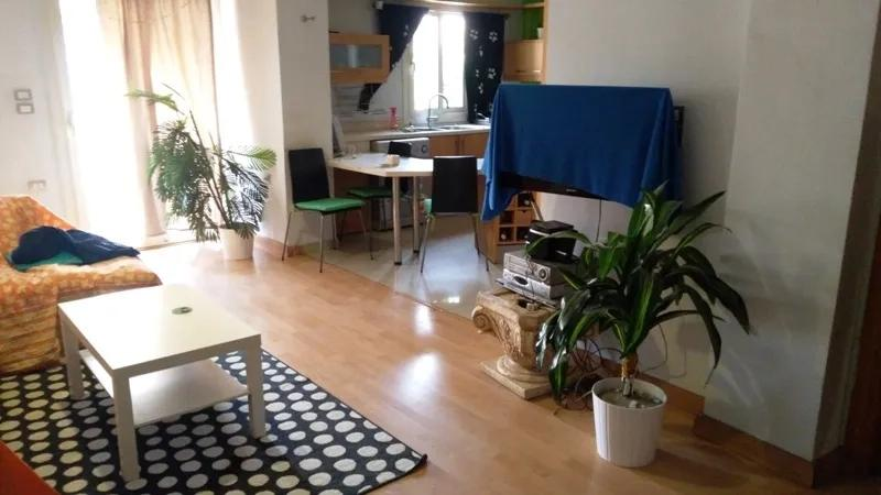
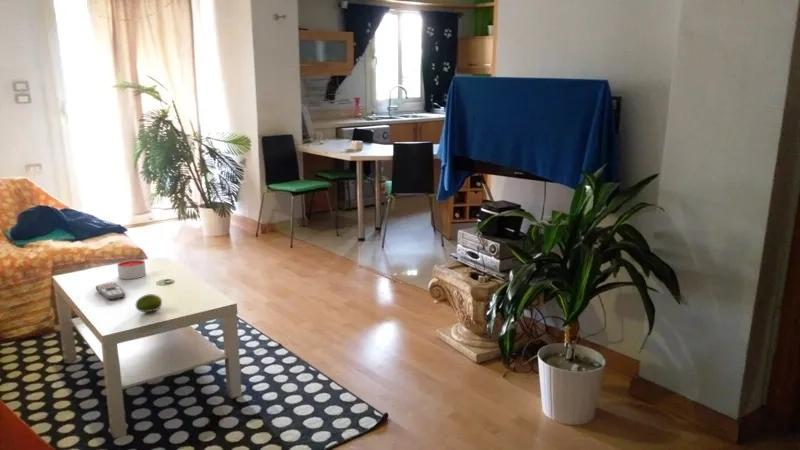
+ remote control [95,281,126,301]
+ fruit [135,293,163,313]
+ candle [116,259,147,280]
